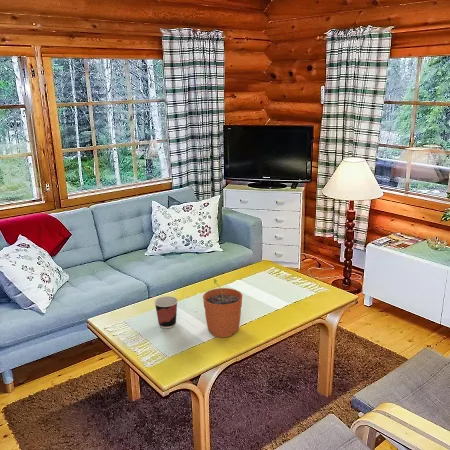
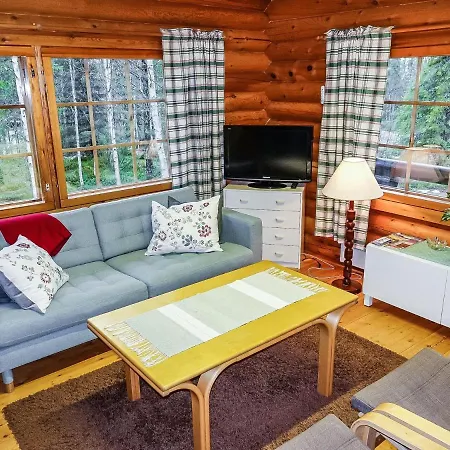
- cup [153,295,179,329]
- plant pot [202,278,244,338]
